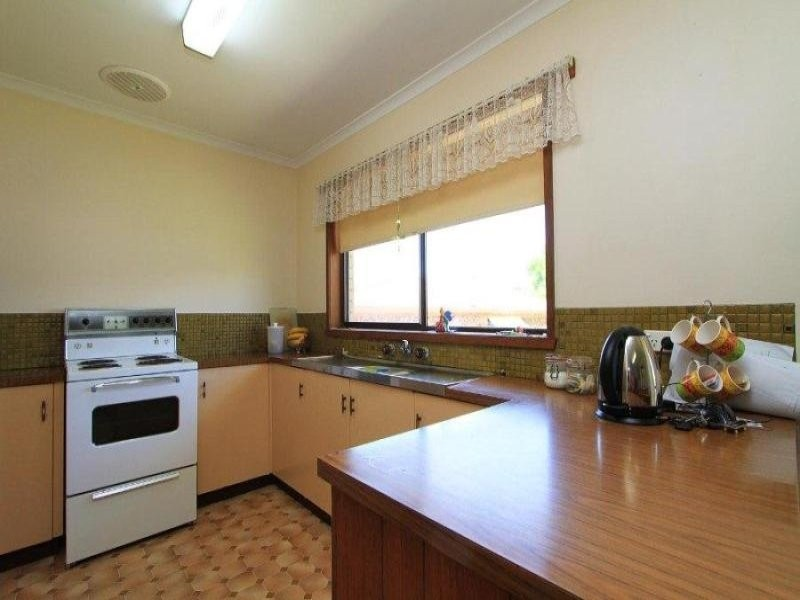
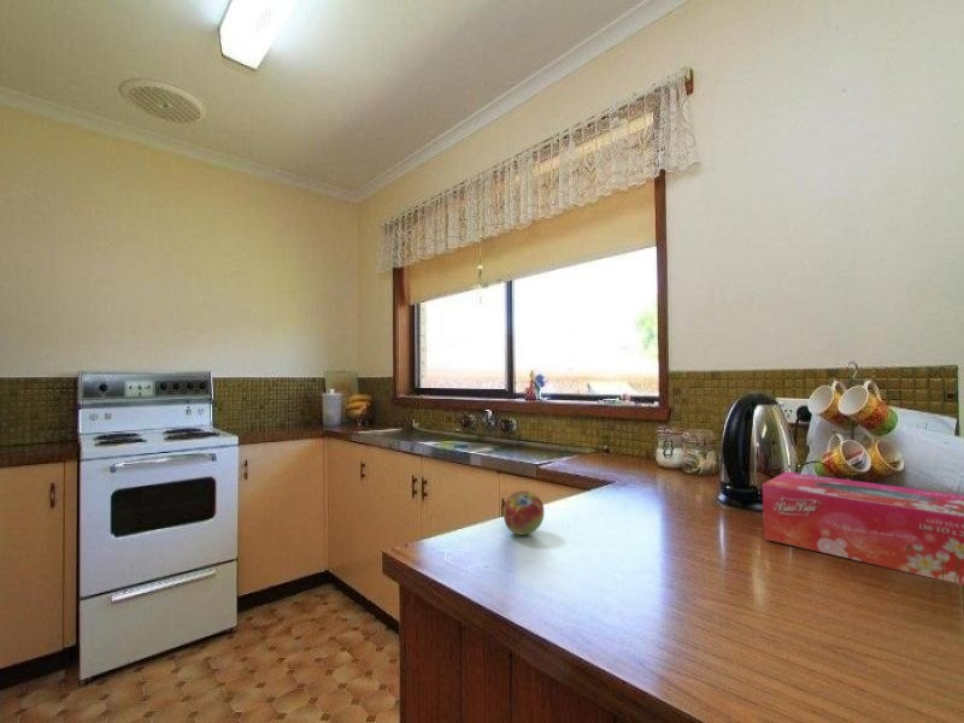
+ tissue box [762,471,964,587]
+ fruit [502,489,545,536]
